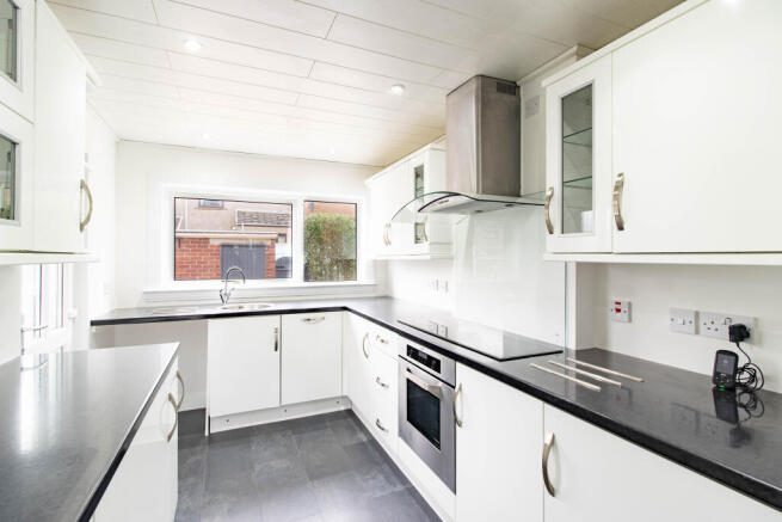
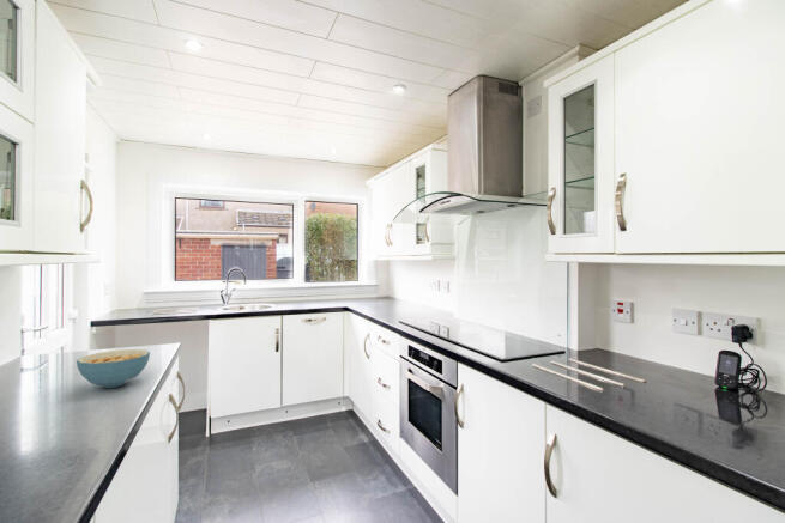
+ cereal bowl [76,348,151,389]
